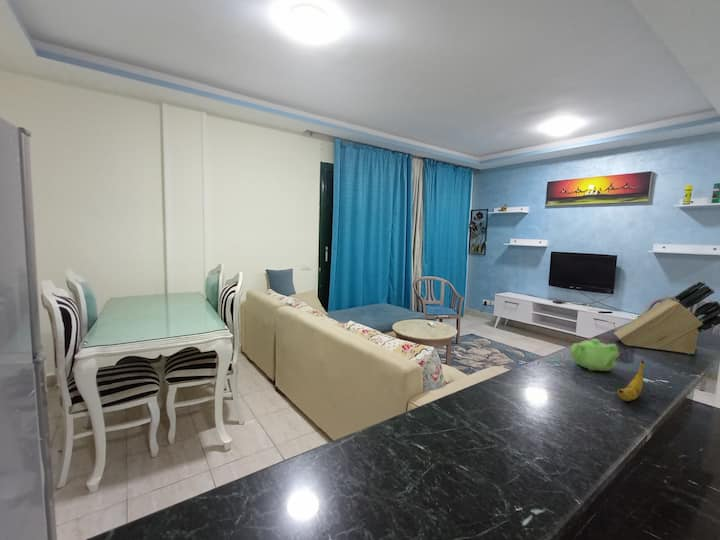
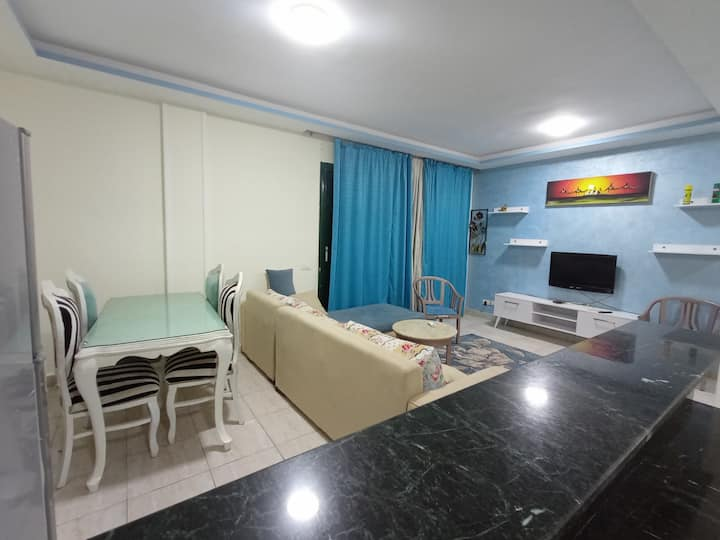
- knife block [613,280,720,355]
- banana [616,360,645,402]
- teapot [569,338,620,372]
